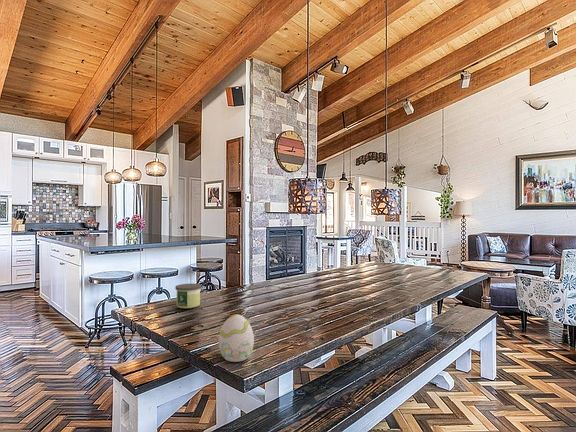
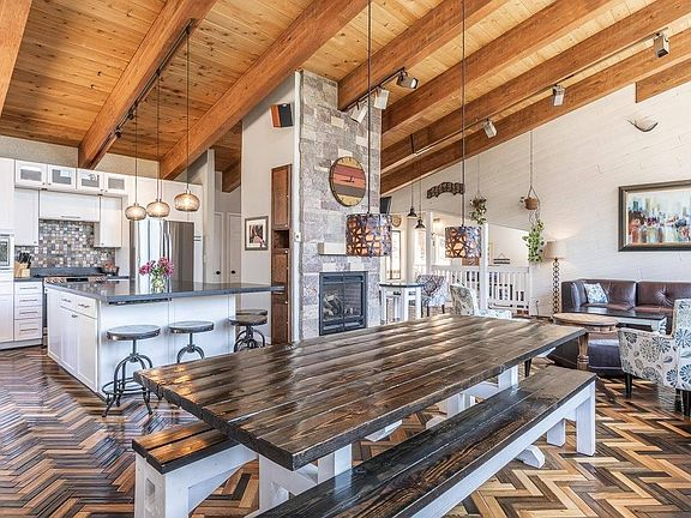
- candle [174,283,202,309]
- decorative egg [218,313,255,363]
